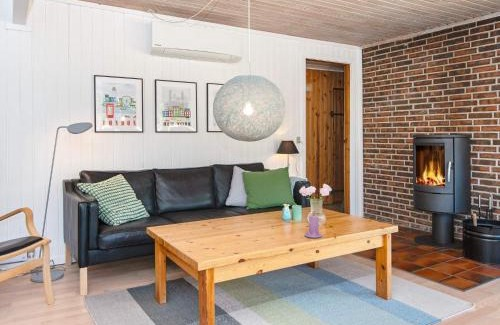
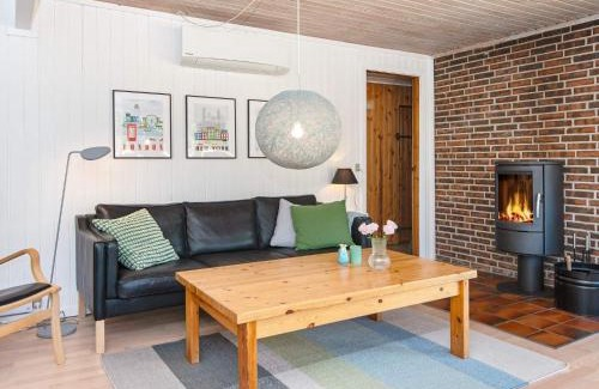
- candle [304,211,323,239]
